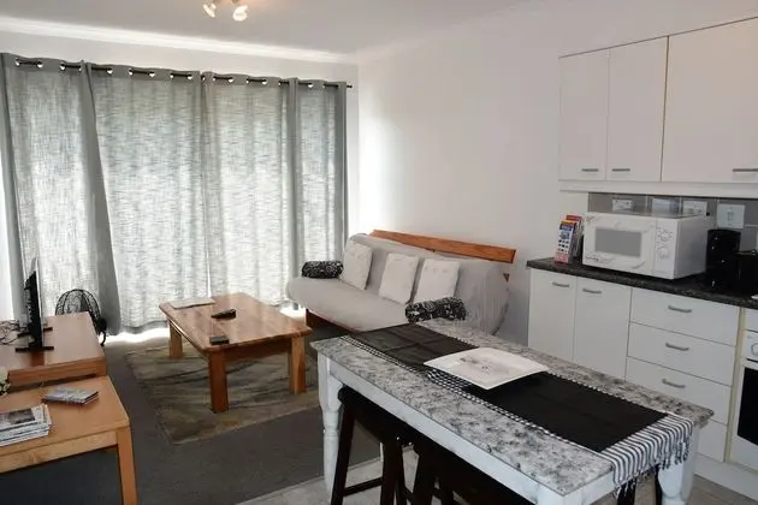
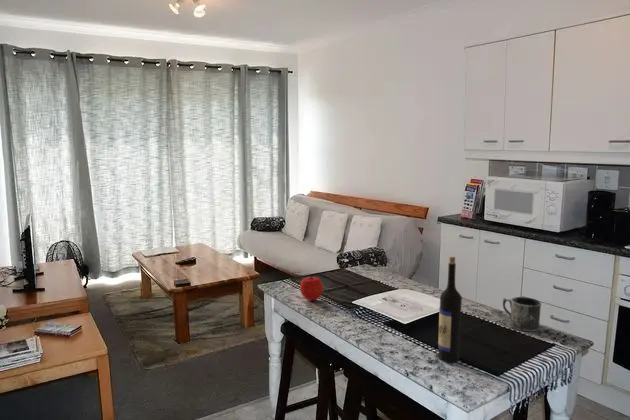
+ mug [502,296,542,333]
+ wine bottle [437,256,463,364]
+ fruit [299,275,324,302]
